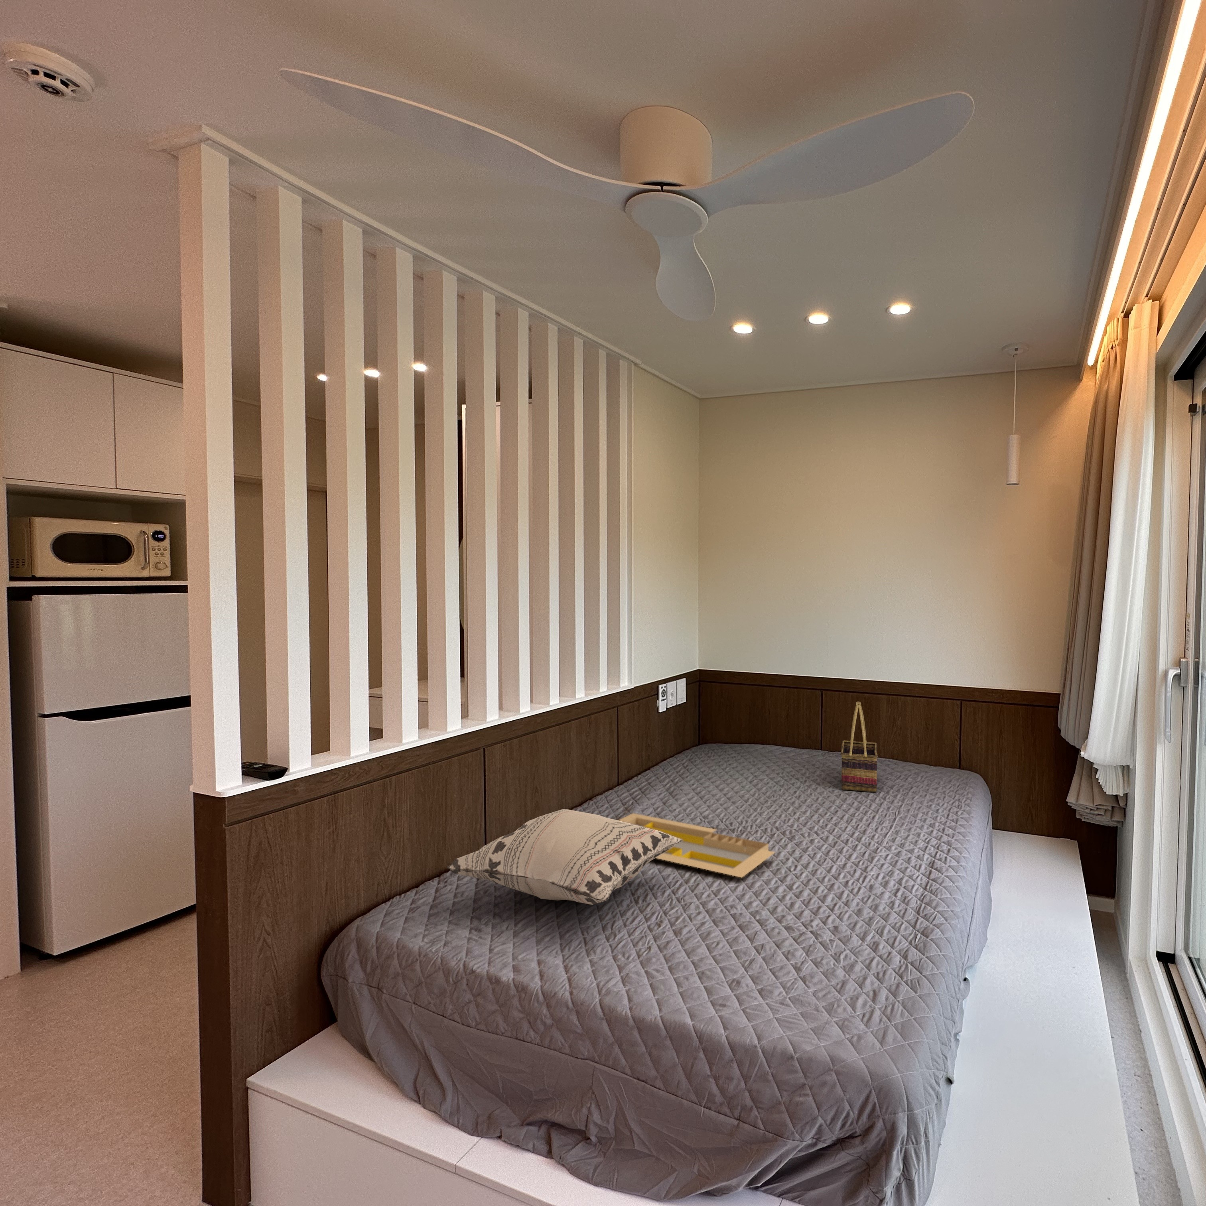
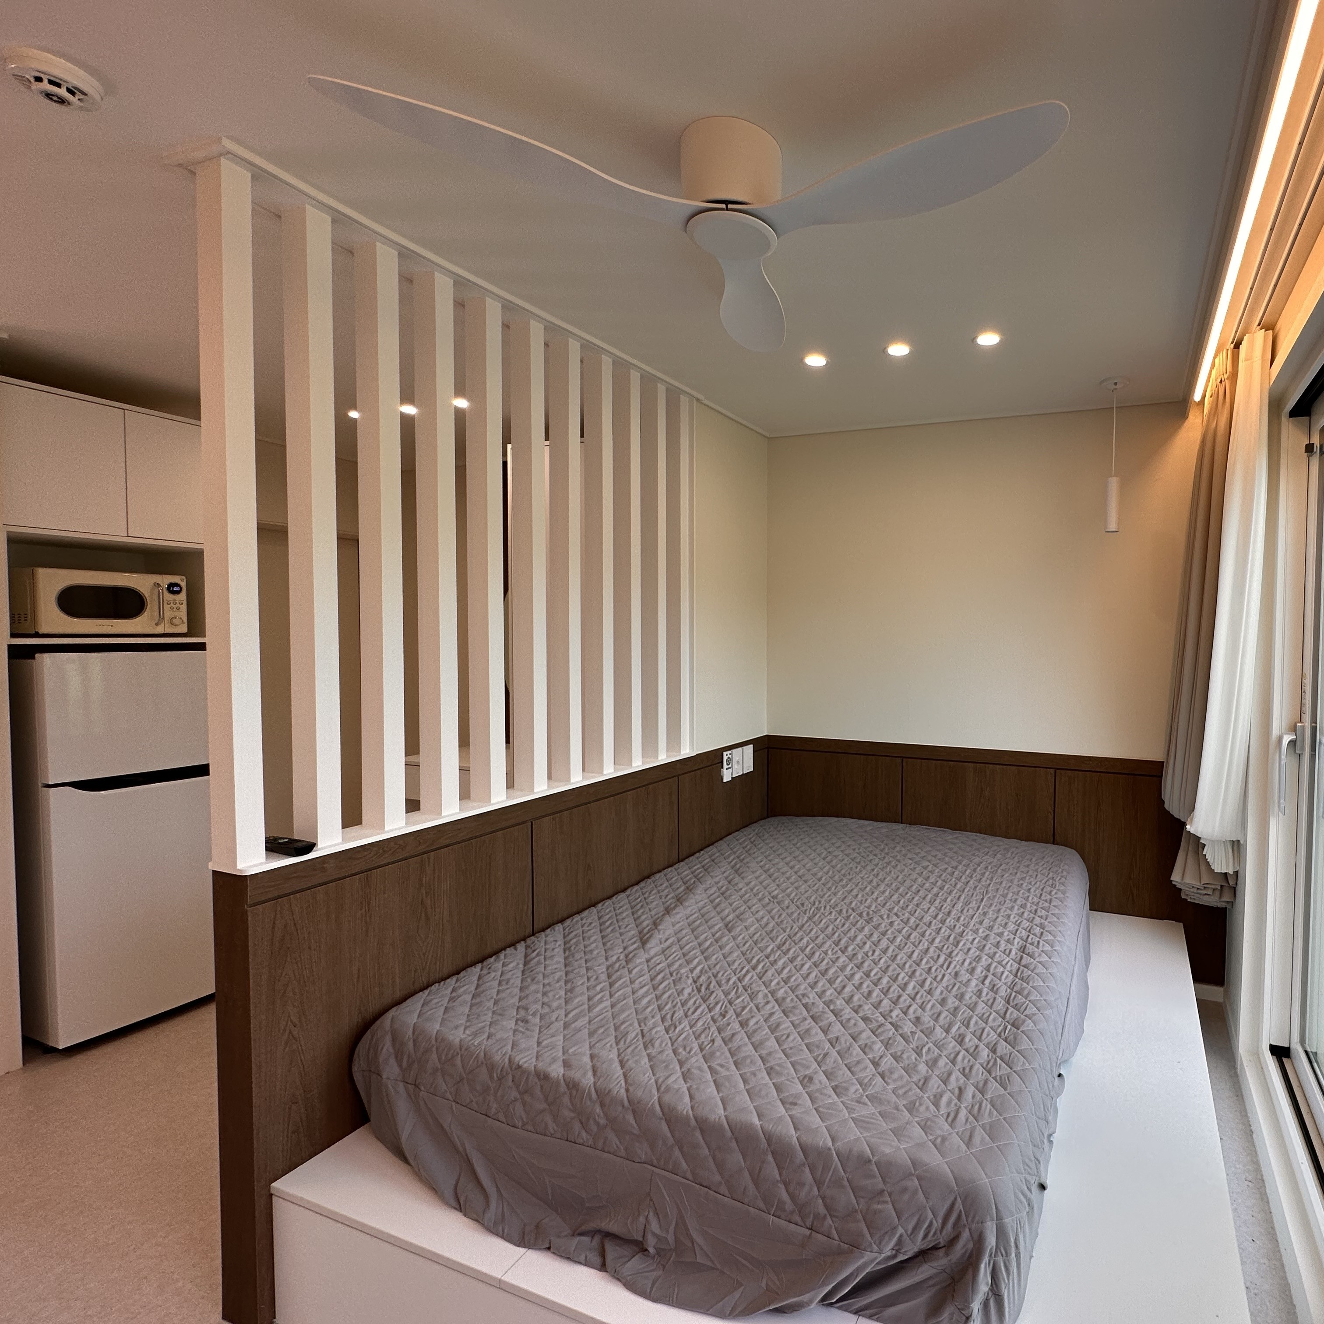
- serving tray [617,813,775,878]
- decorative pillow [446,808,683,906]
- woven basket [840,701,879,793]
